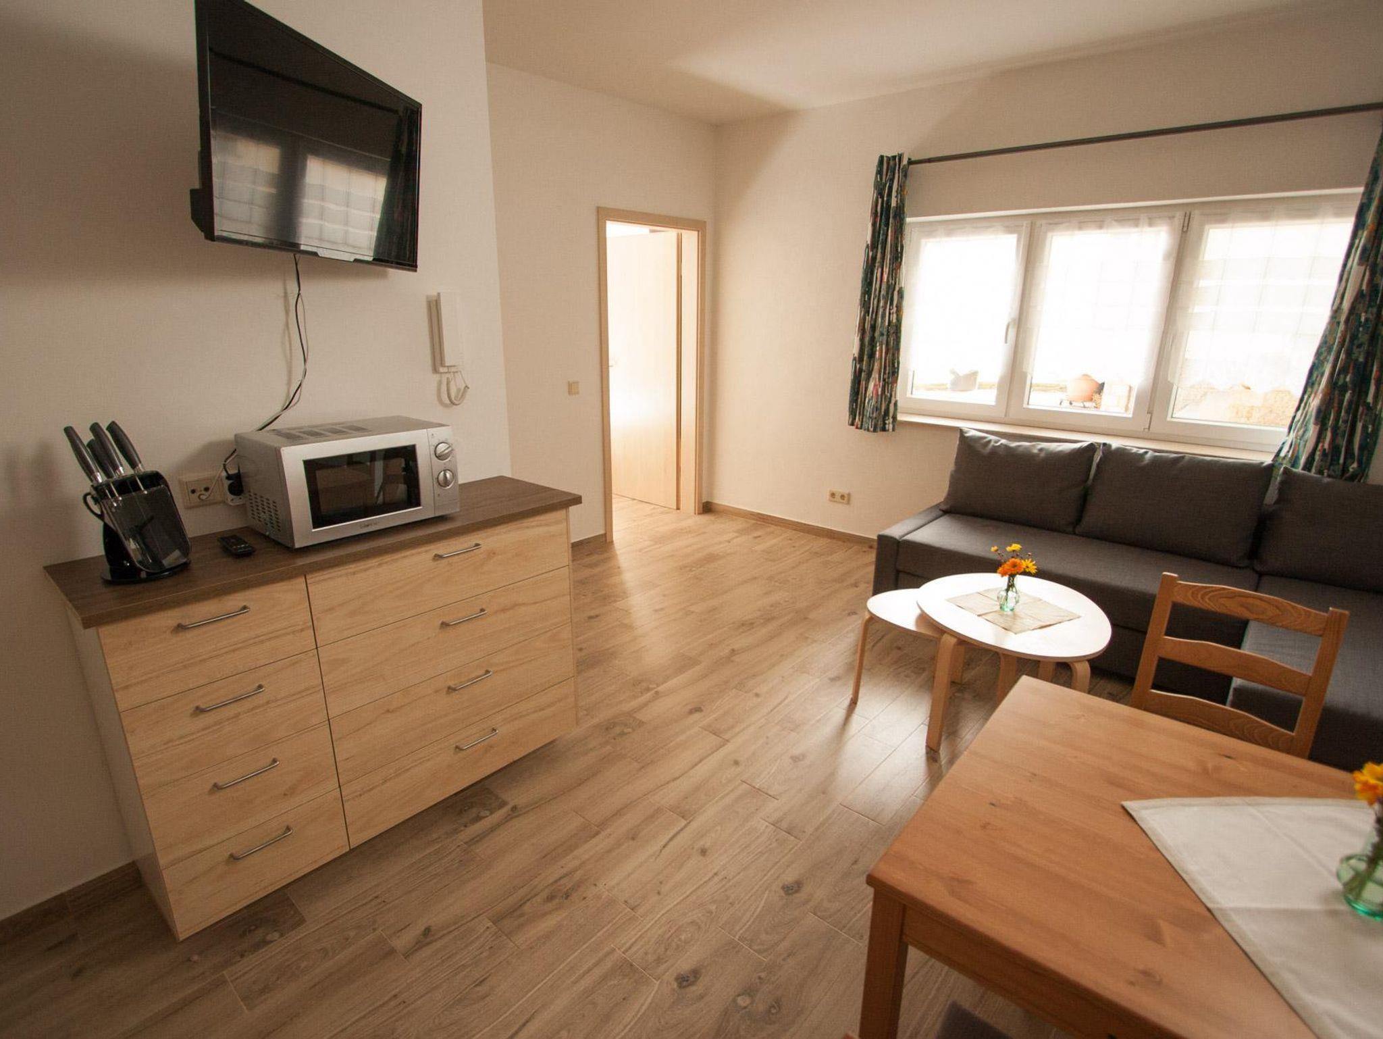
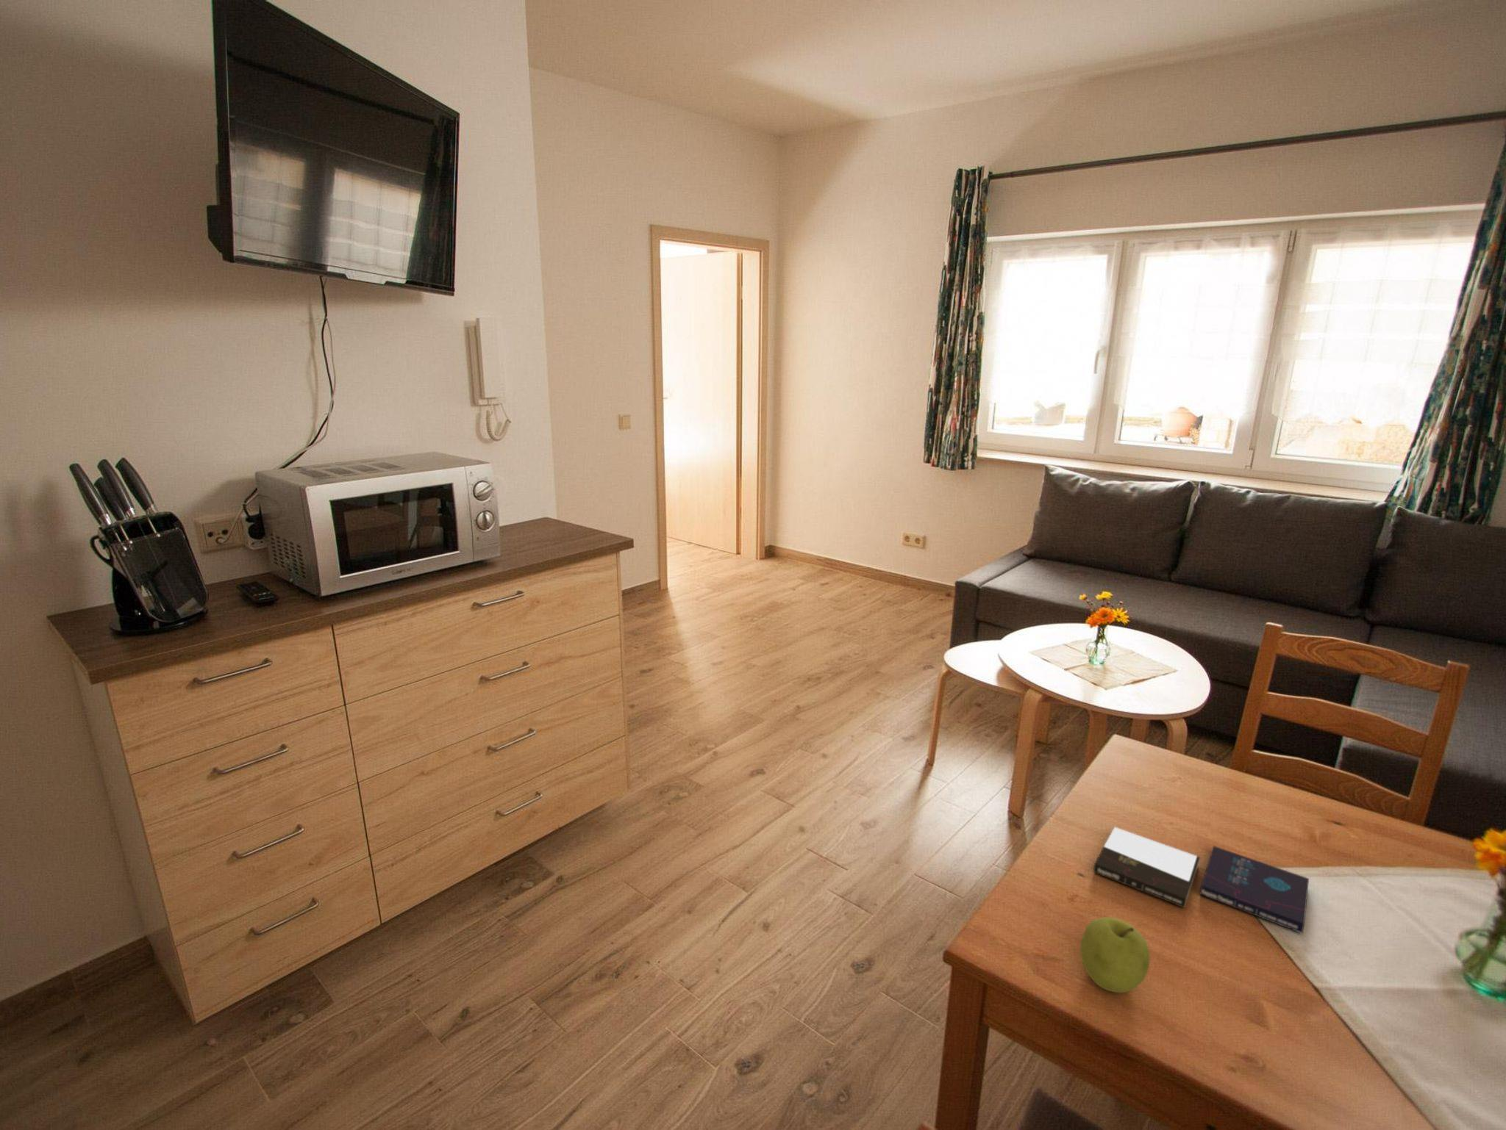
+ music album box set [1093,826,1310,934]
+ fruit [1080,916,1151,993]
